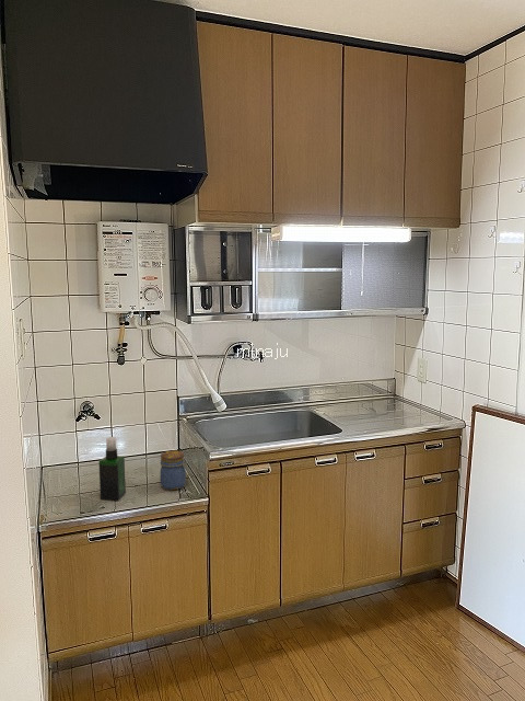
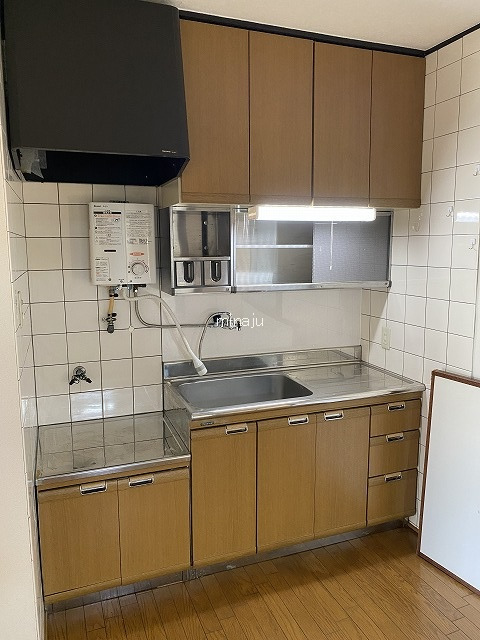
- spray bottle [97,436,127,502]
- jar [160,449,189,491]
